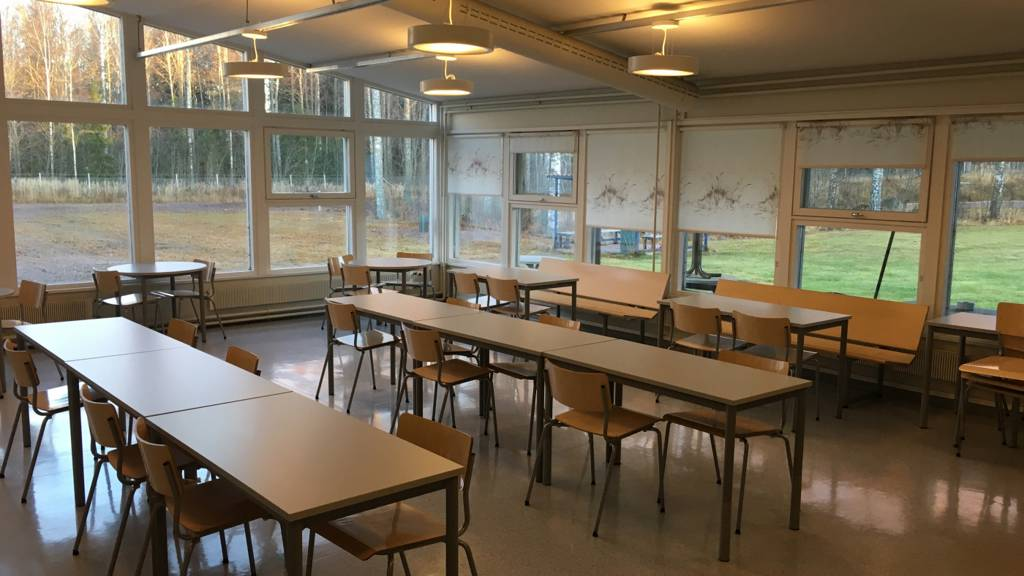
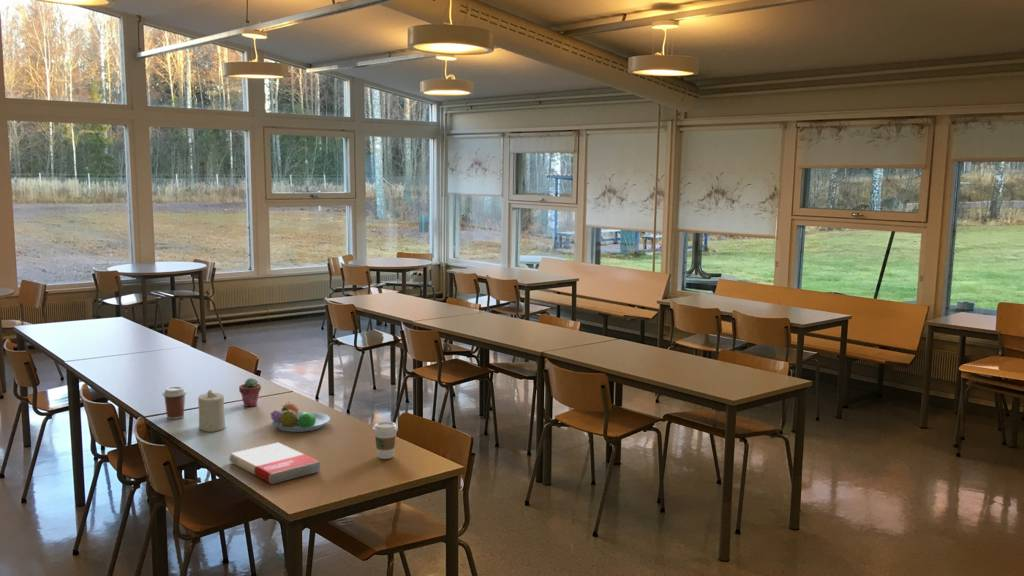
+ book [229,442,321,485]
+ candle [197,389,226,433]
+ potted succulent [238,377,262,407]
+ coffee cup [372,420,399,460]
+ fruit bowl [269,401,331,433]
+ coffee cup [162,385,188,420]
